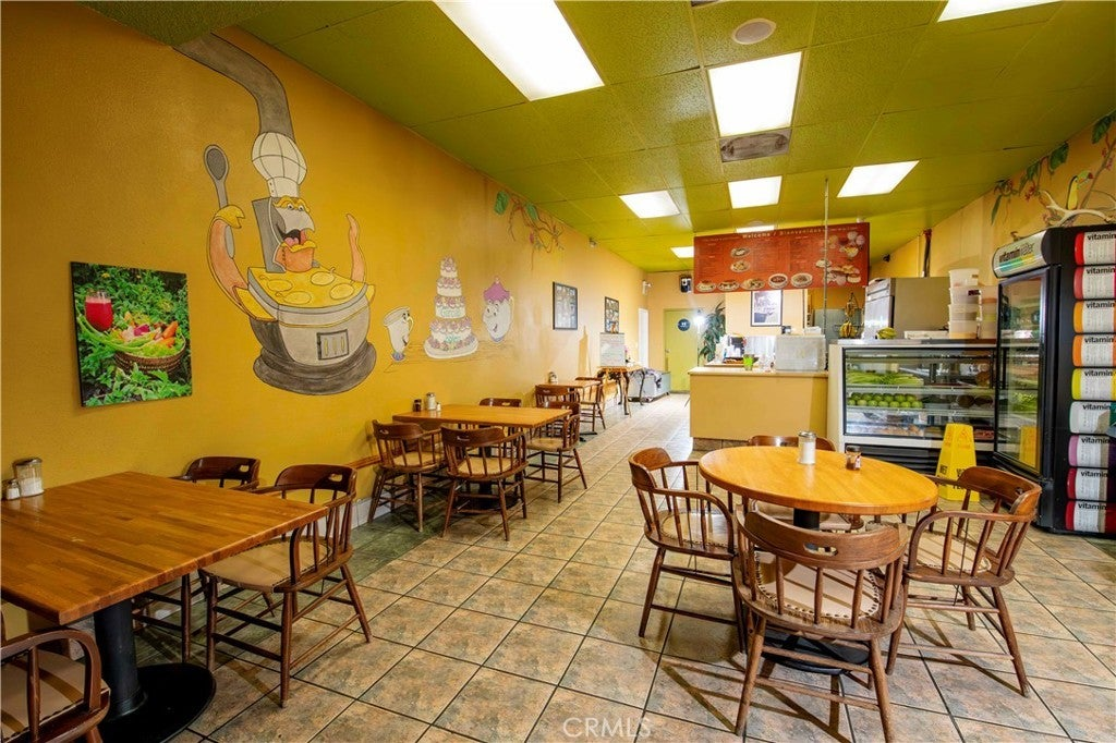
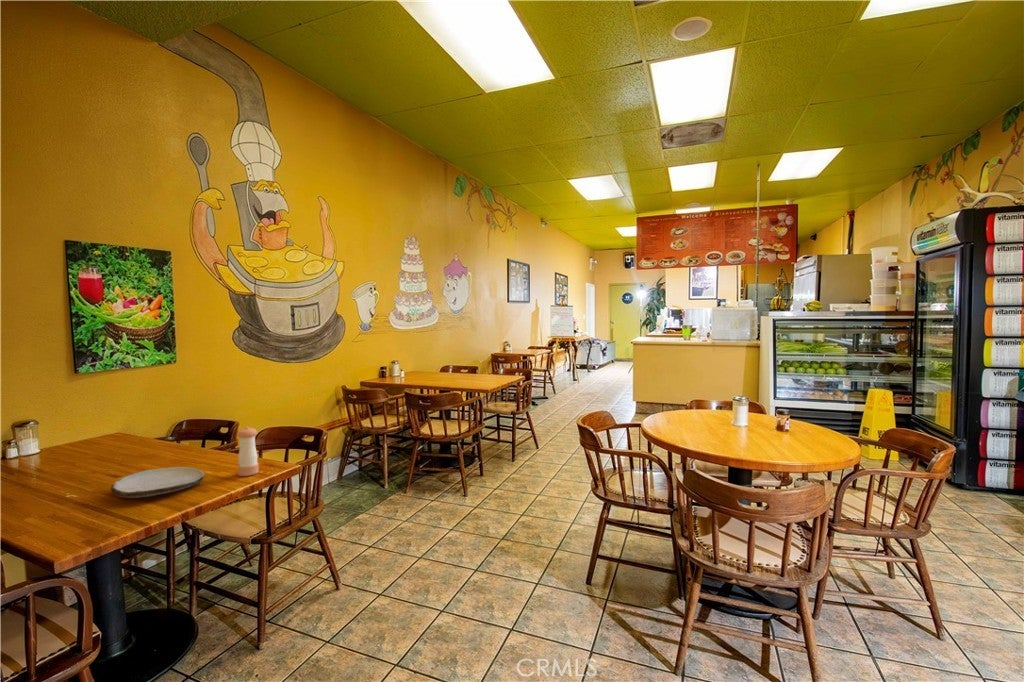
+ pepper shaker [236,426,260,477]
+ plate [110,466,206,499]
